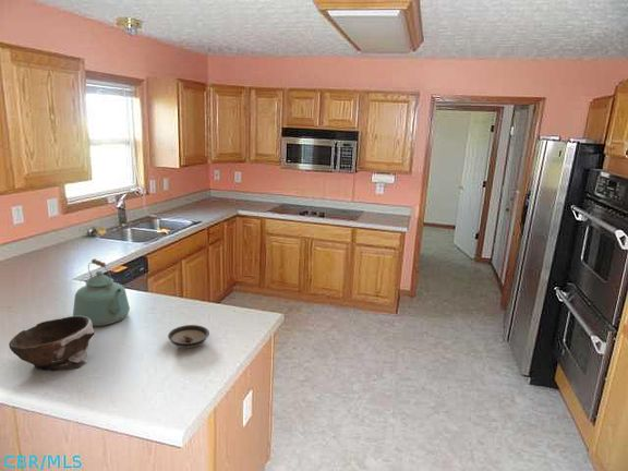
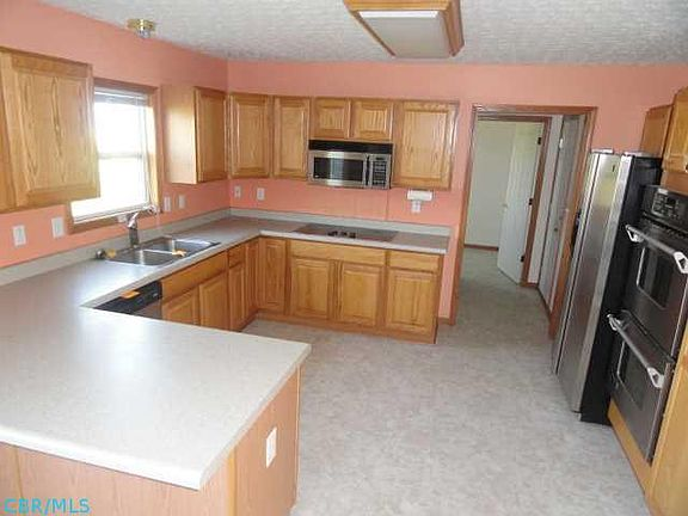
- kettle [72,257,131,327]
- saucer [167,324,210,349]
- bowl [8,315,95,372]
